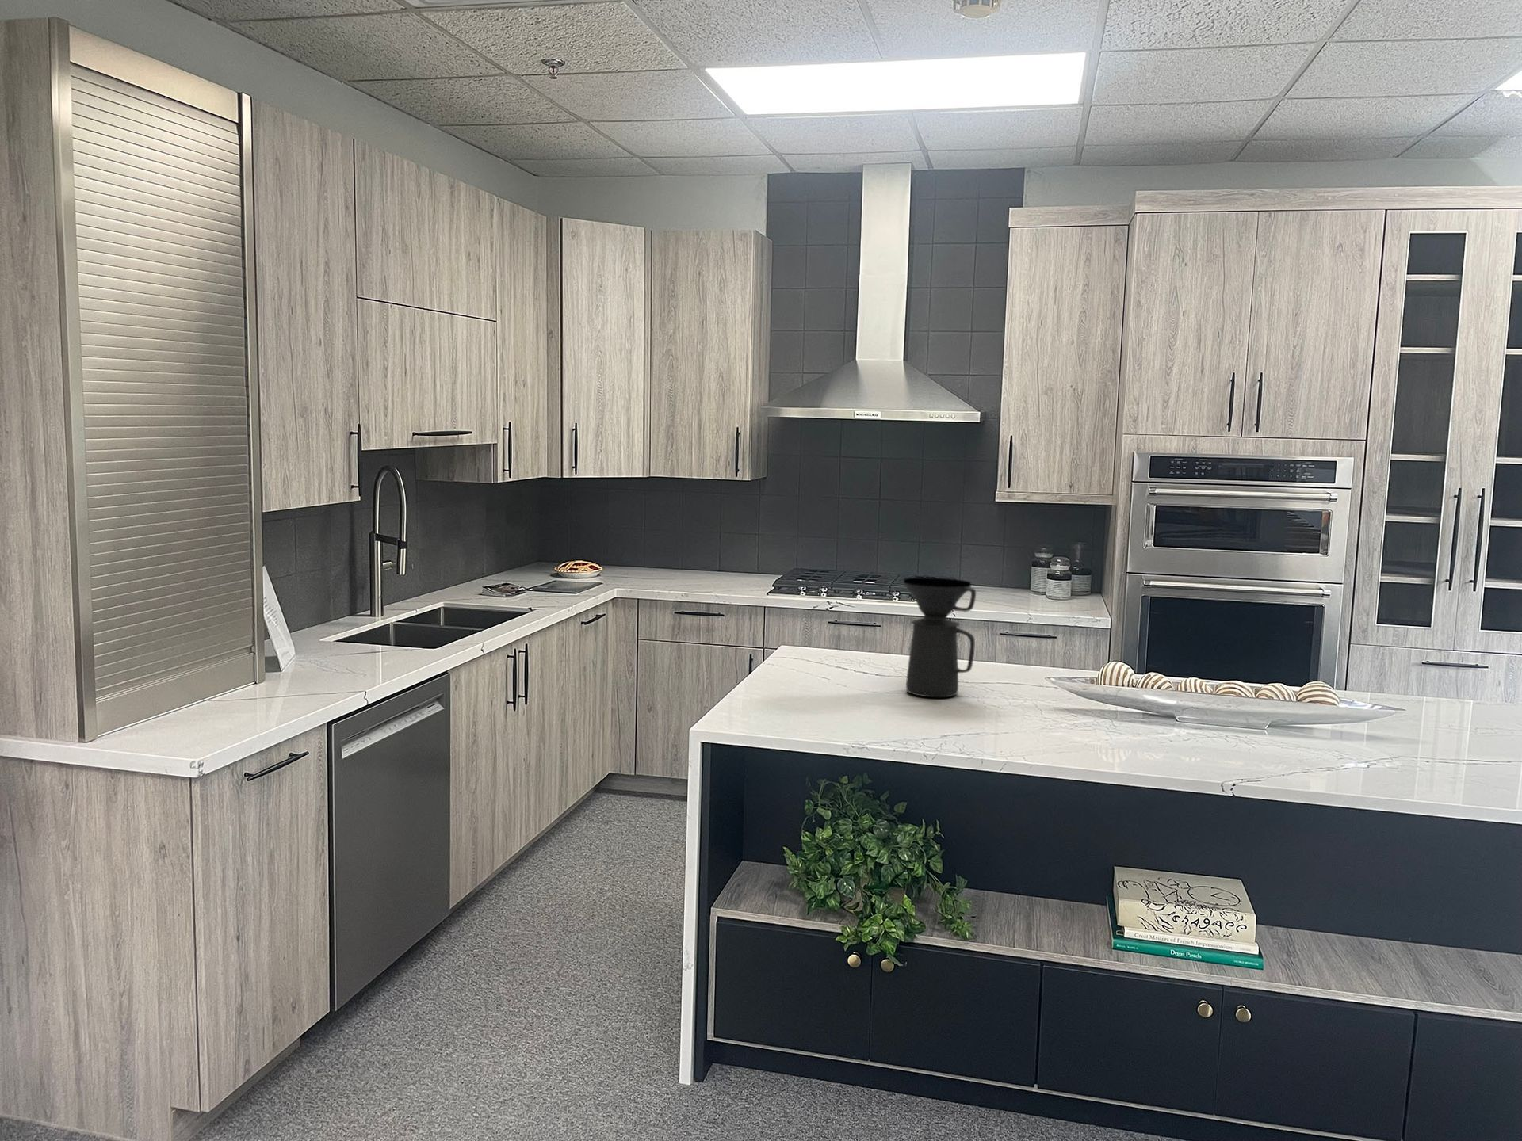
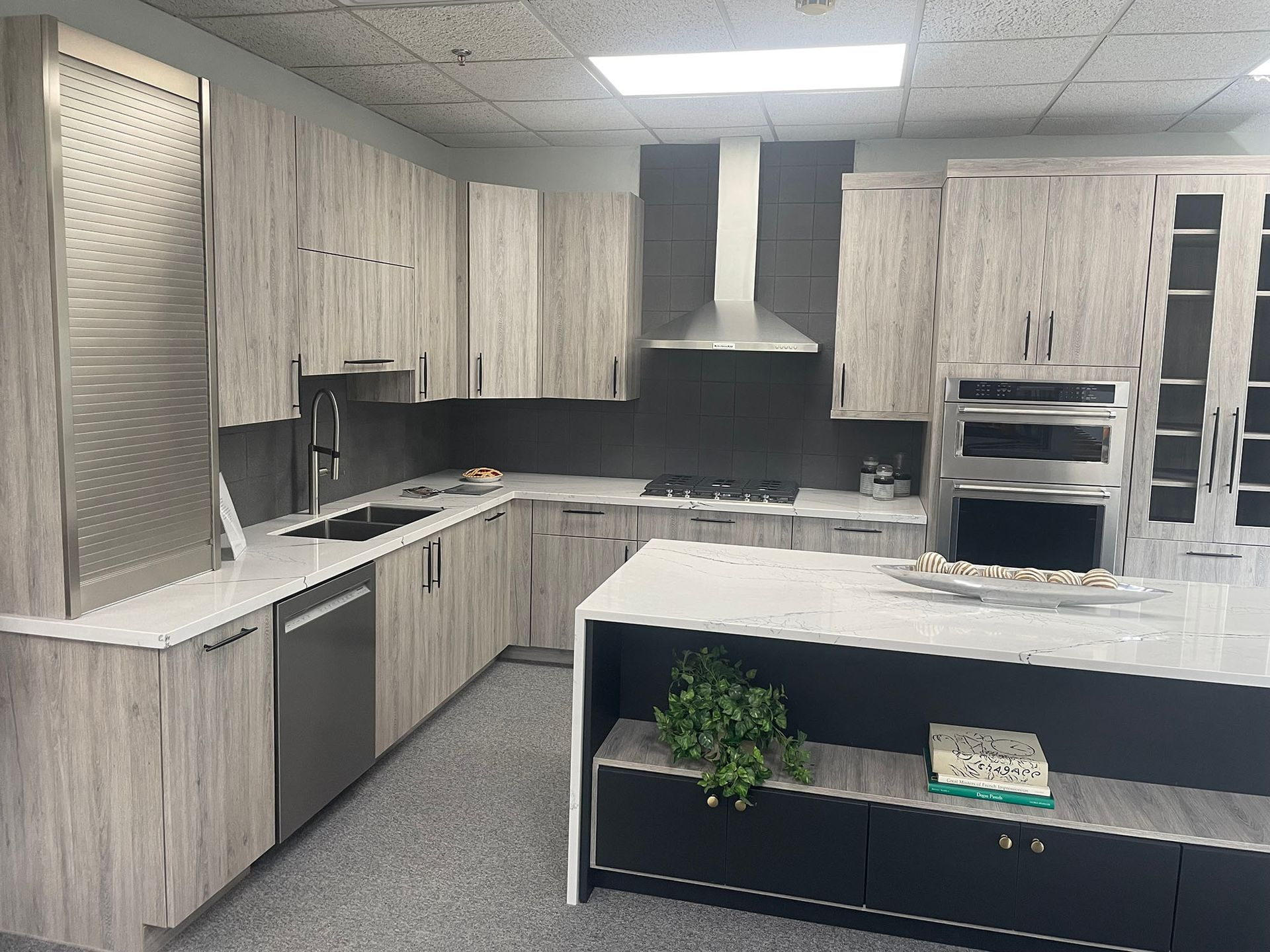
- coffee maker [902,576,977,698]
